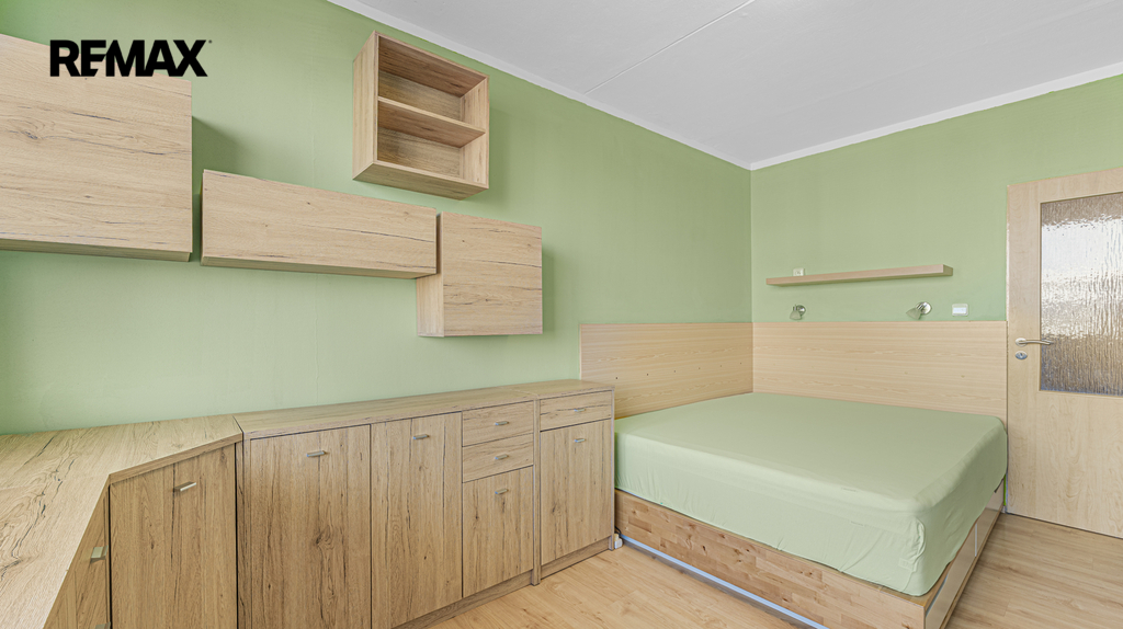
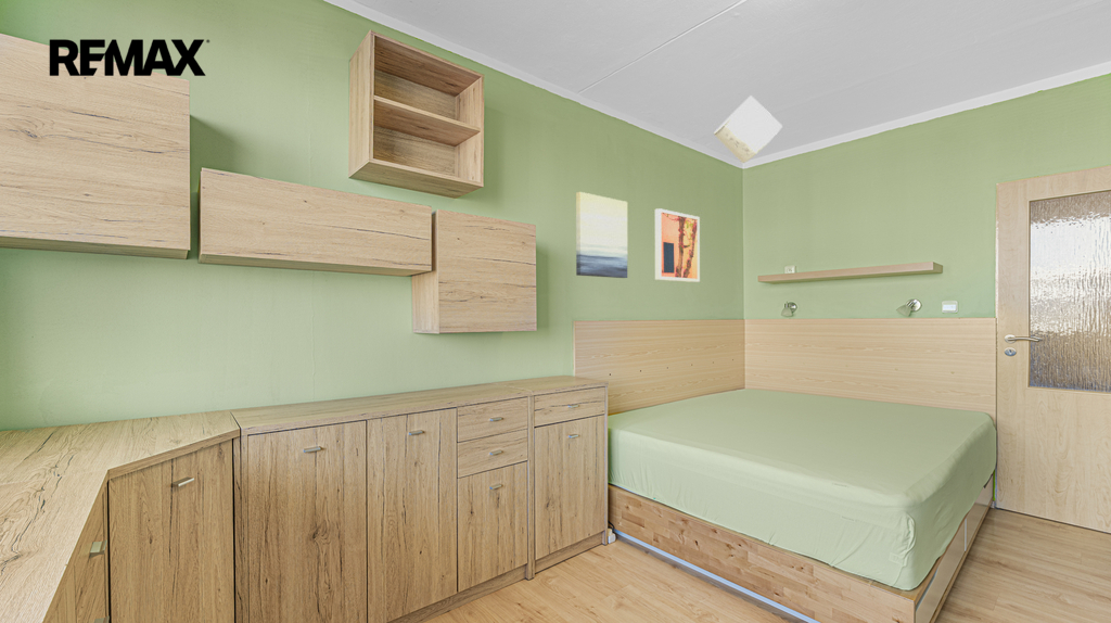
+ wall art [654,207,701,283]
+ toilet paper roll [713,94,783,164]
+ wall art [575,191,628,279]
